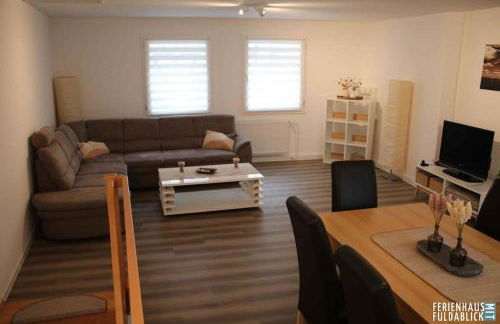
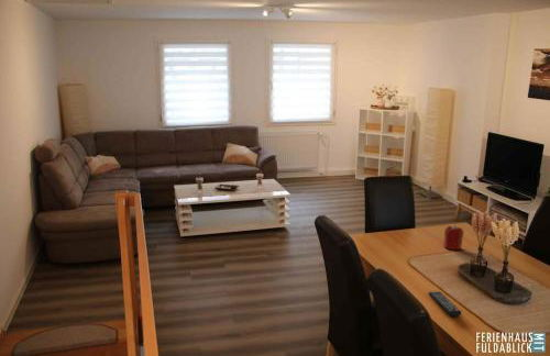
+ candle [442,224,464,251]
+ remote control [428,291,462,318]
